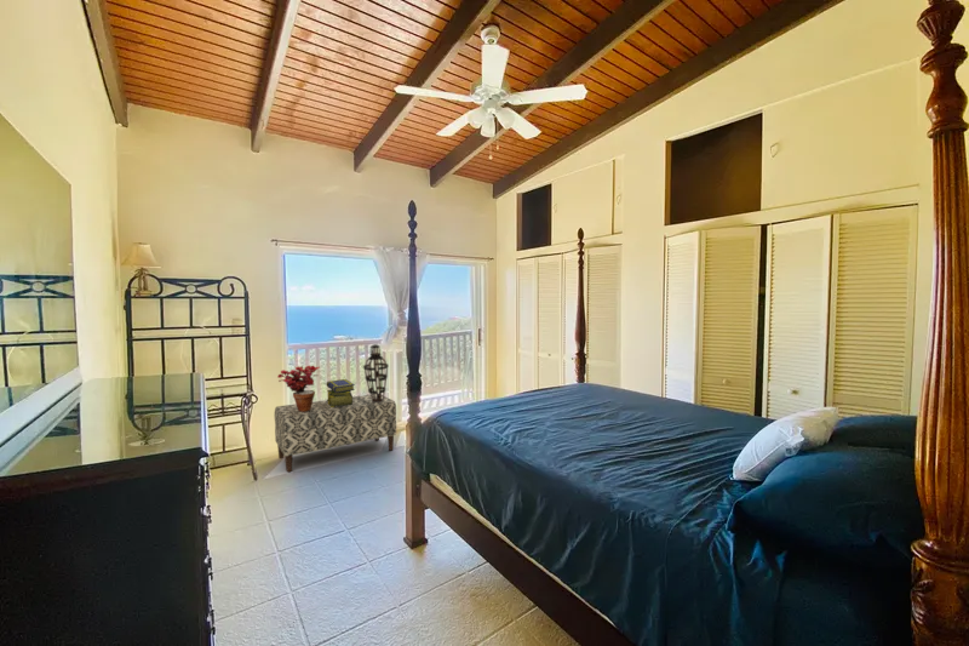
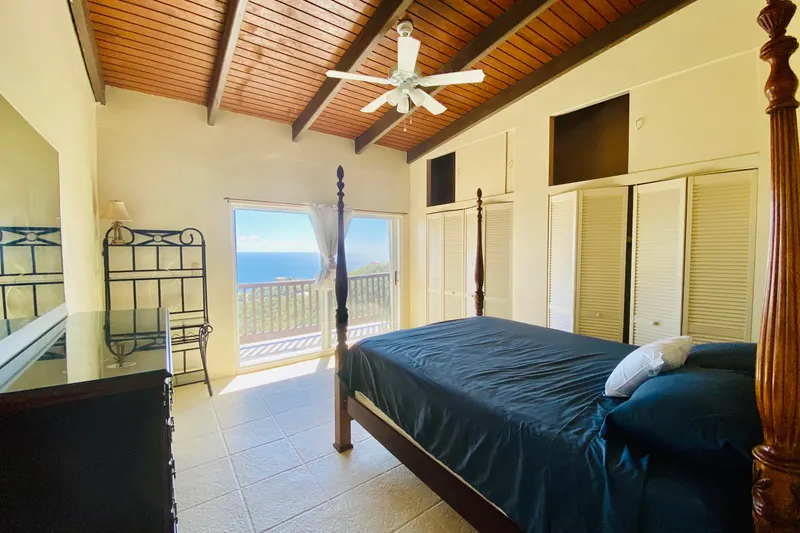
- bench [274,394,397,474]
- lantern [362,344,390,402]
- potted plant [276,364,321,412]
- stack of books [325,378,356,407]
